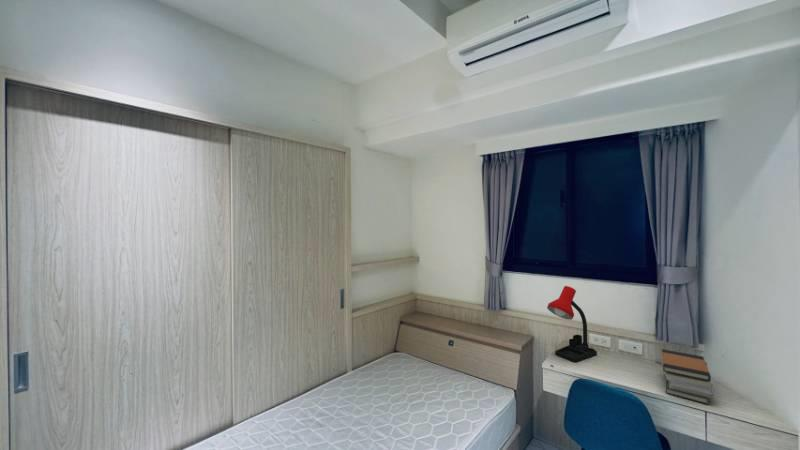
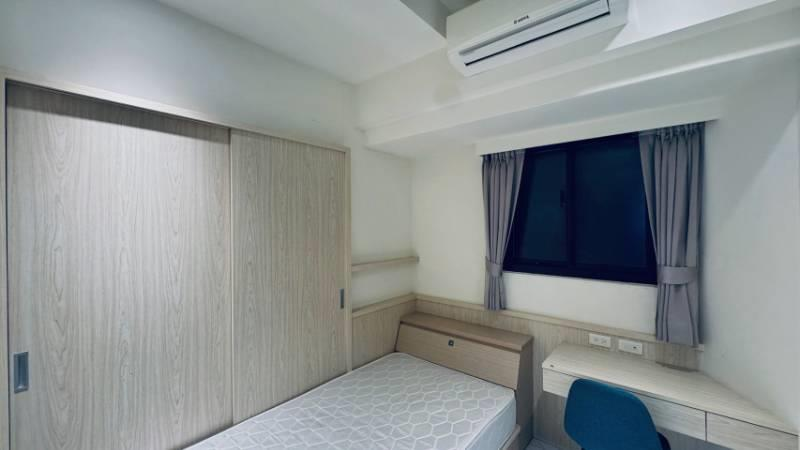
- desk lamp [546,285,598,363]
- book stack [660,348,715,405]
